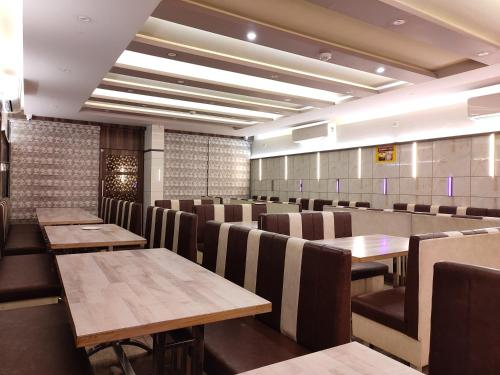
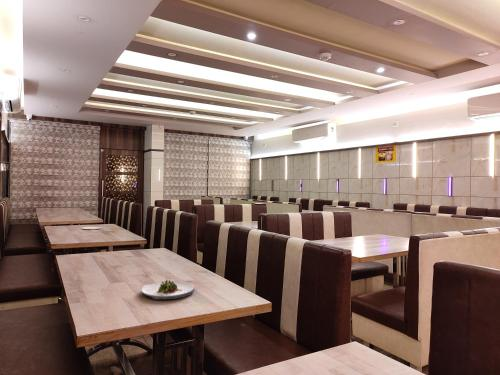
+ salad plate [140,279,195,300]
